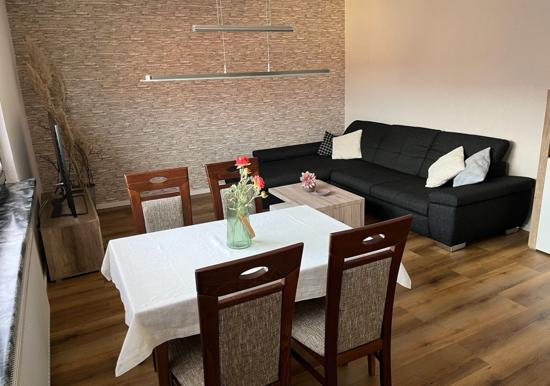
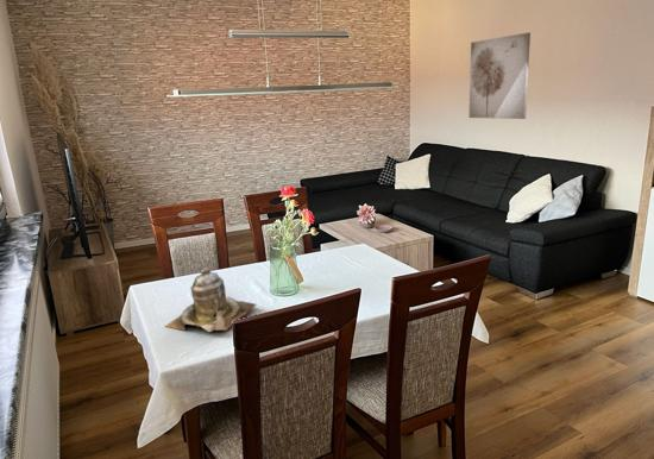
+ teapot [163,265,257,333]
+ wall art [467,31,532,120]
